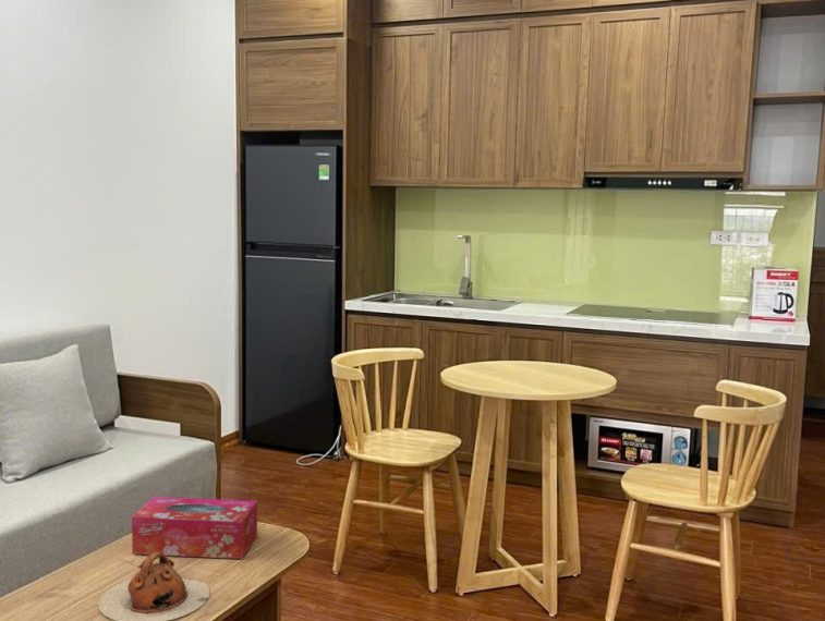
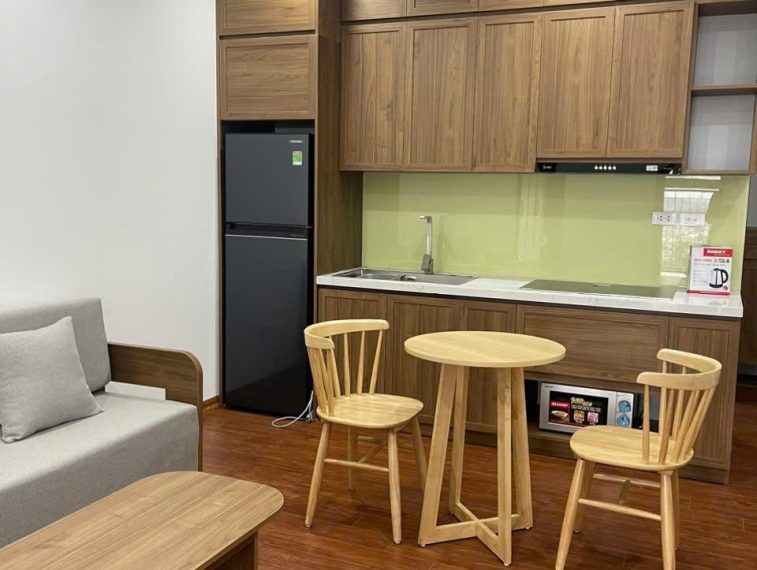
- teapot [97,552,211,621]
- tissue box [131,496,258,560]
